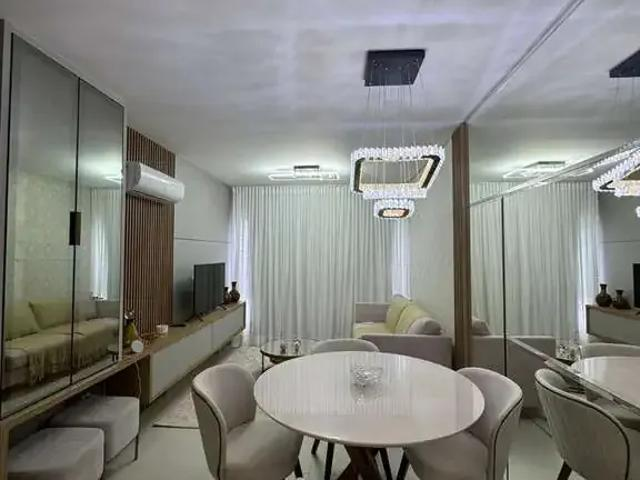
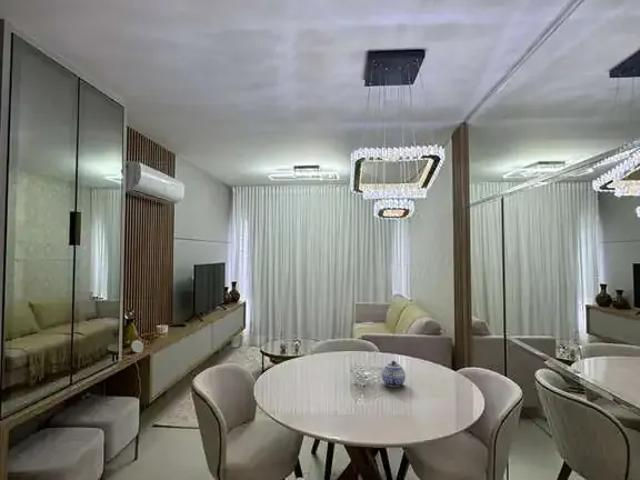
+ teapot [381,360,406,388]
